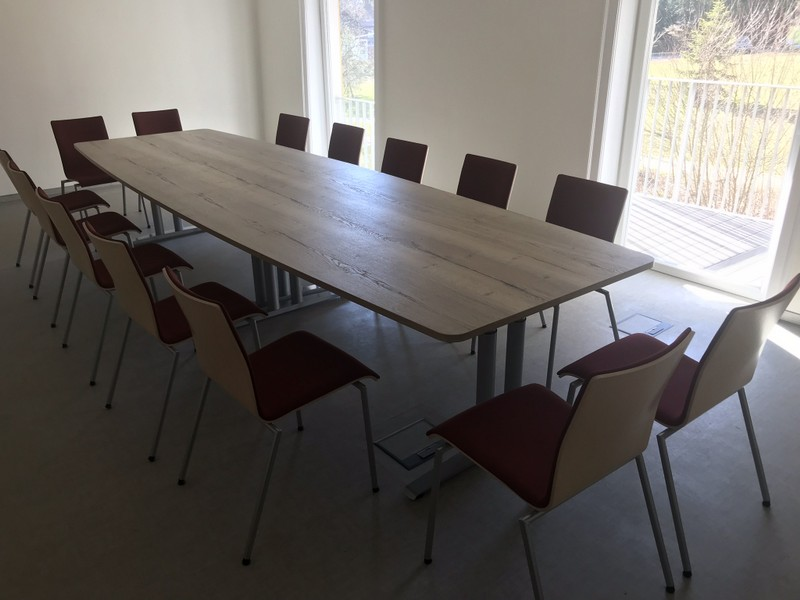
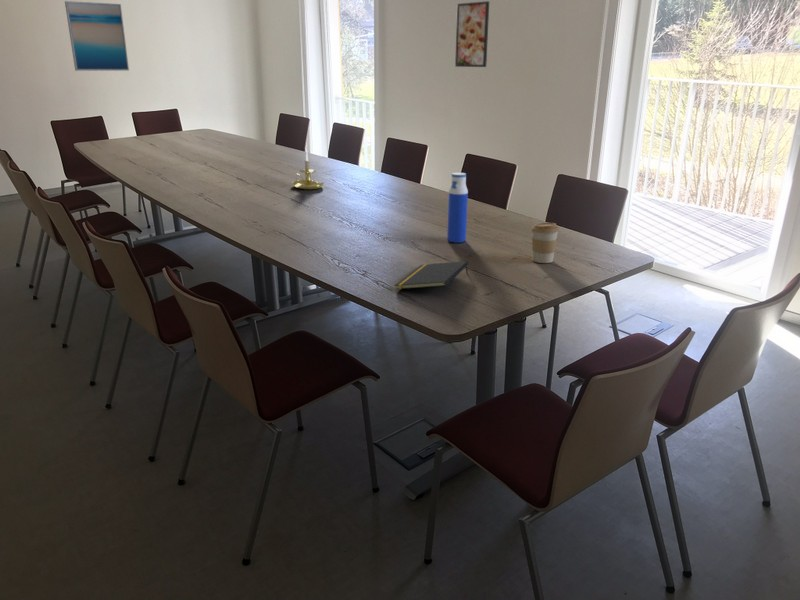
+ water bottle [446,172,469,244]
+ notepad [394,260,469,291]
+ candle holder [291,150,325,190]
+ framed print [454,0,490,68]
+ wall art [64,0,130,72]
+ coffee cup [530,222,560,264]
